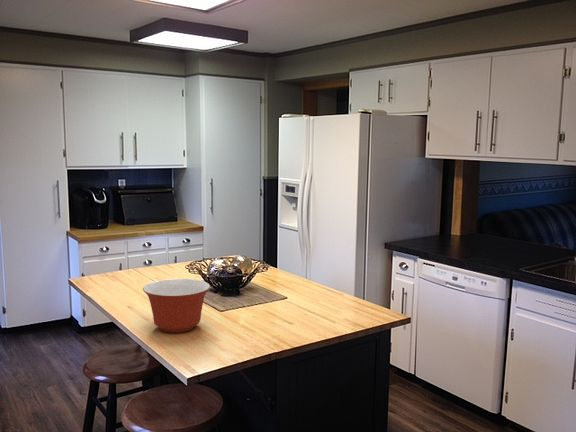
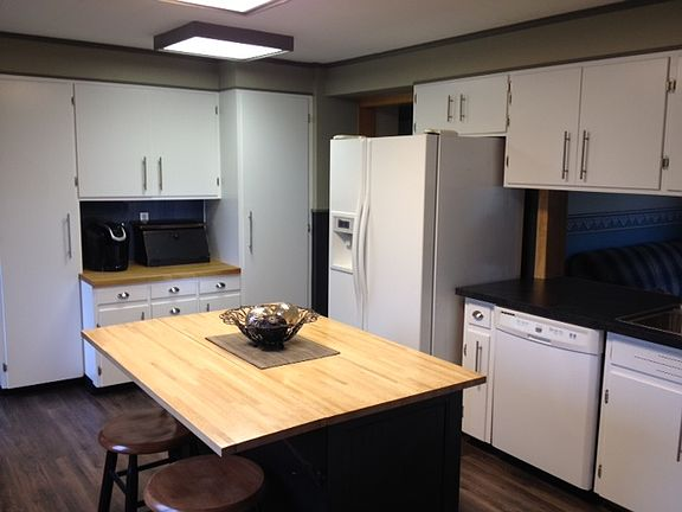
- mixing bowl [142,278,211,334]
